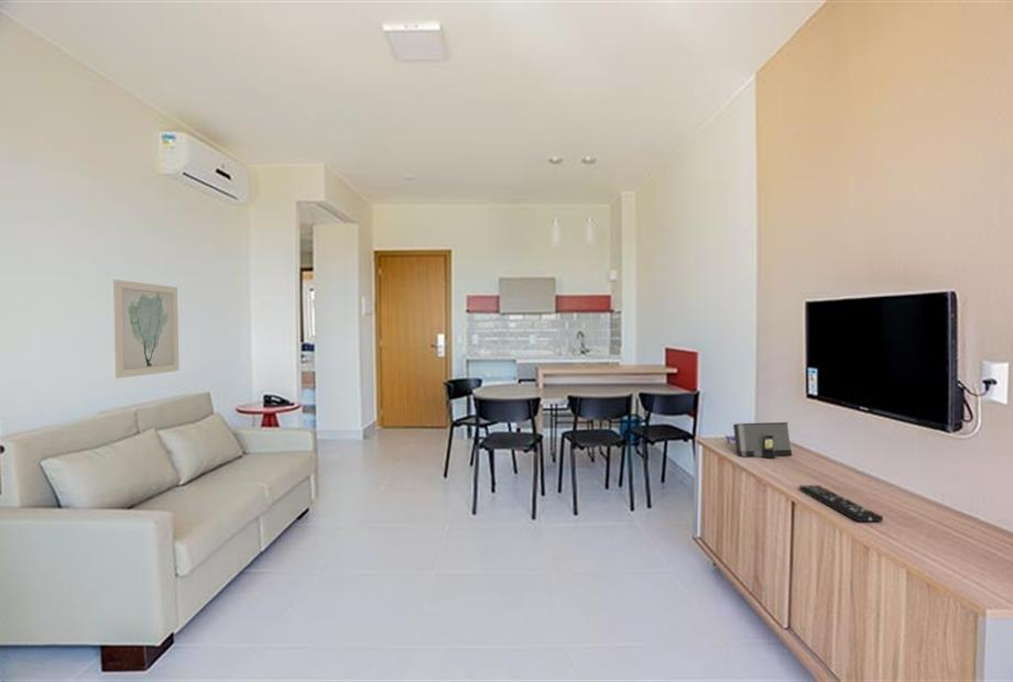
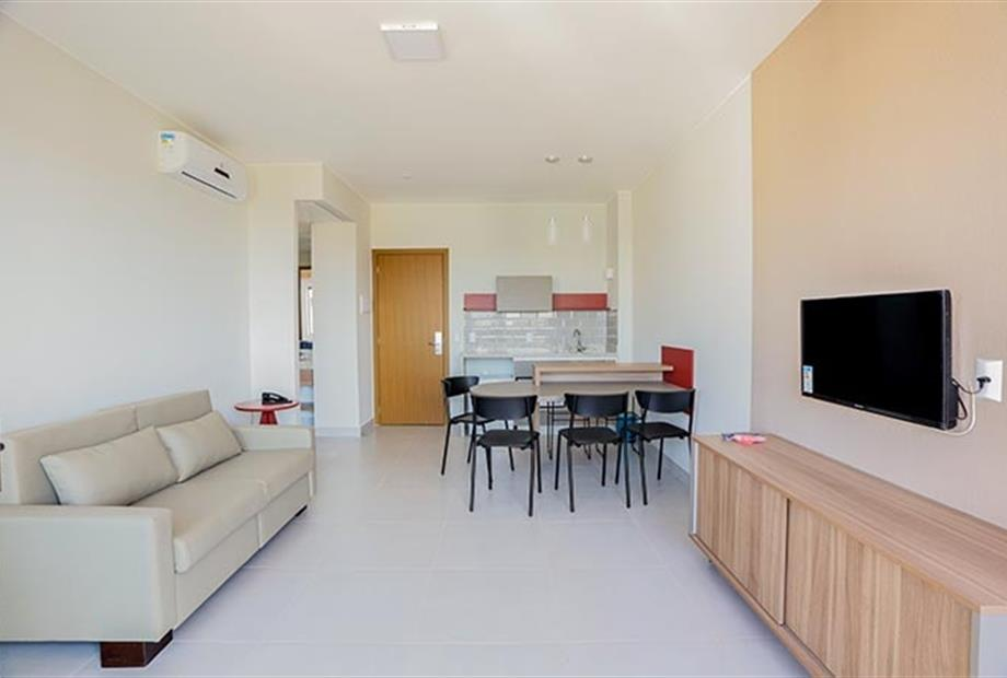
- speaker [732,421,793,459]
- remote control [798,484,884,522]
- wall art [112,278,179,380]
